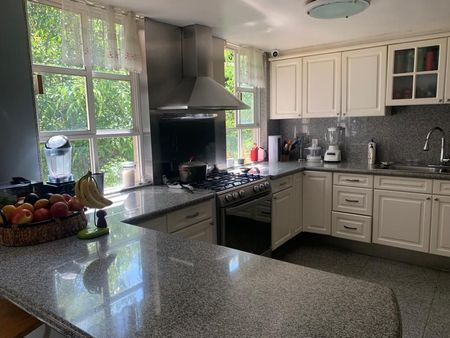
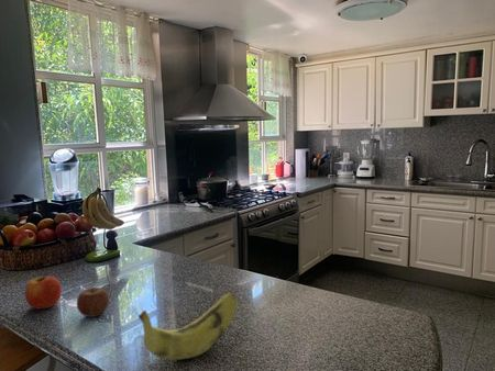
+ apple [24,273,63,310]
+ apple [76,286,110,318]
+ banana [138,291,238,361]
